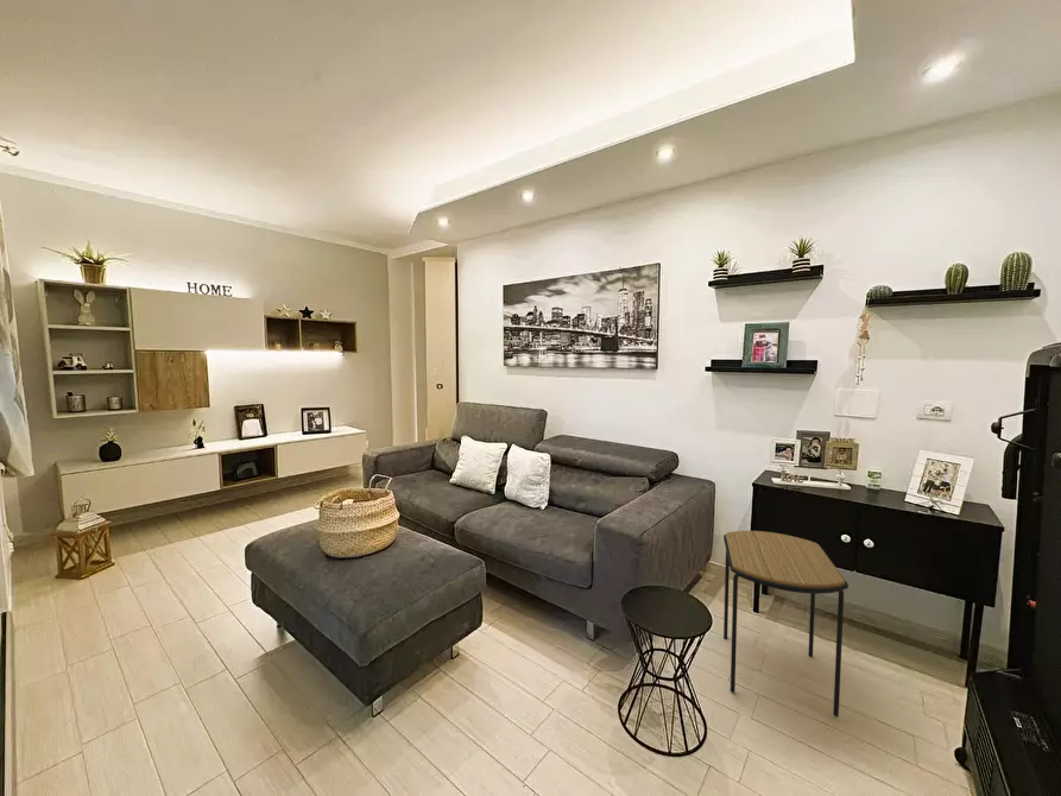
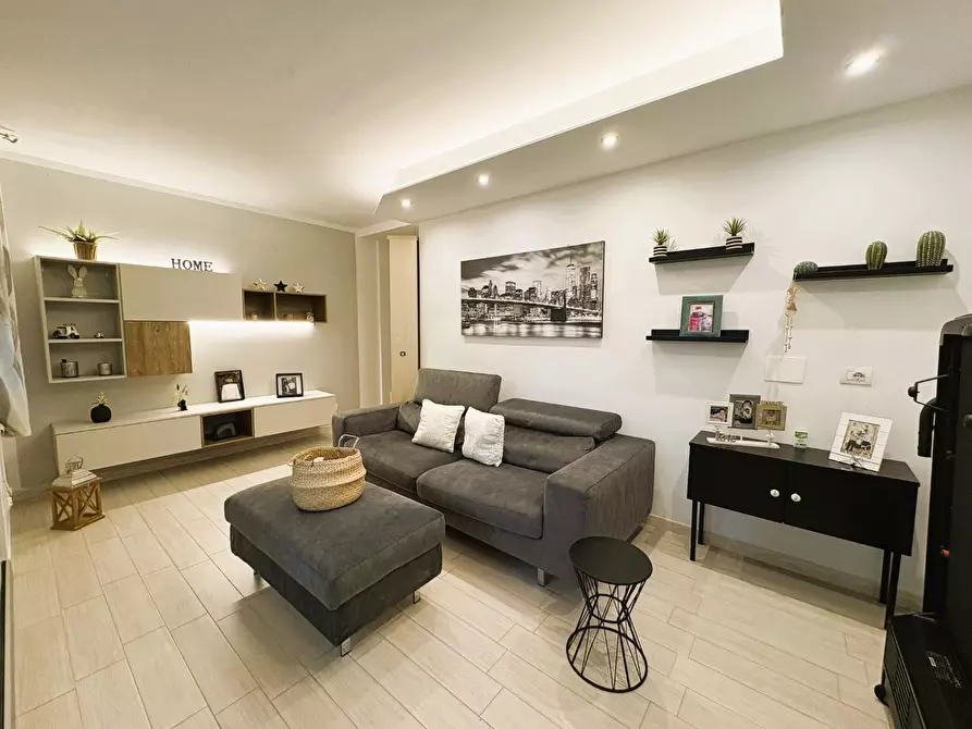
- side table [722,530,850,719]
